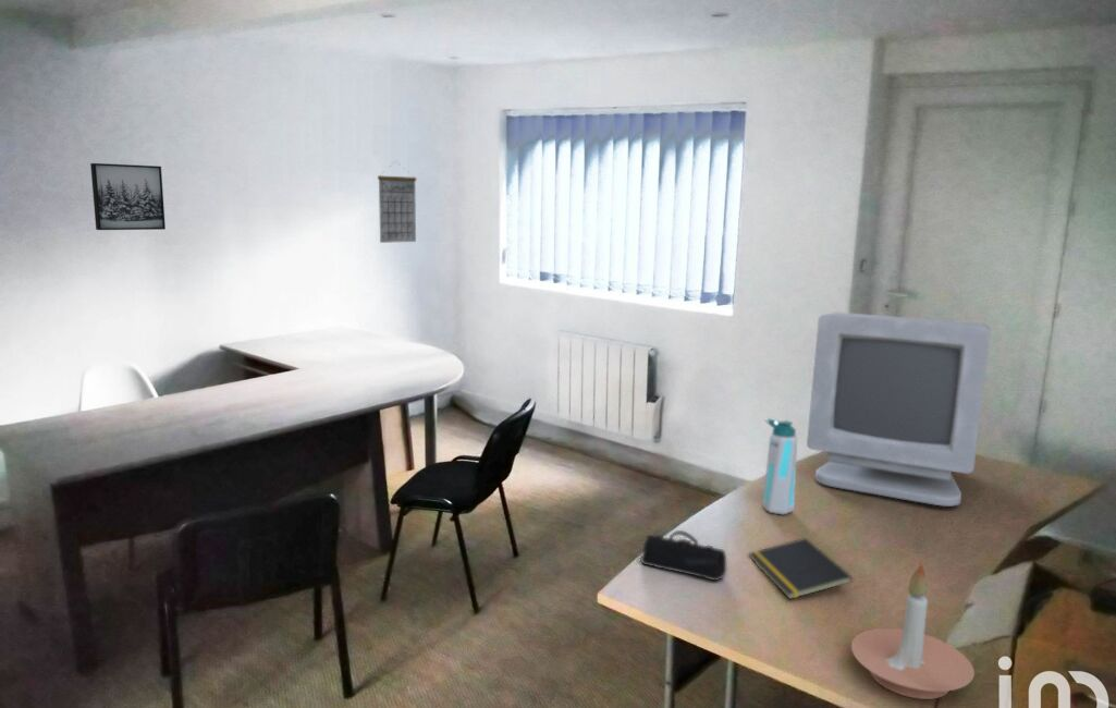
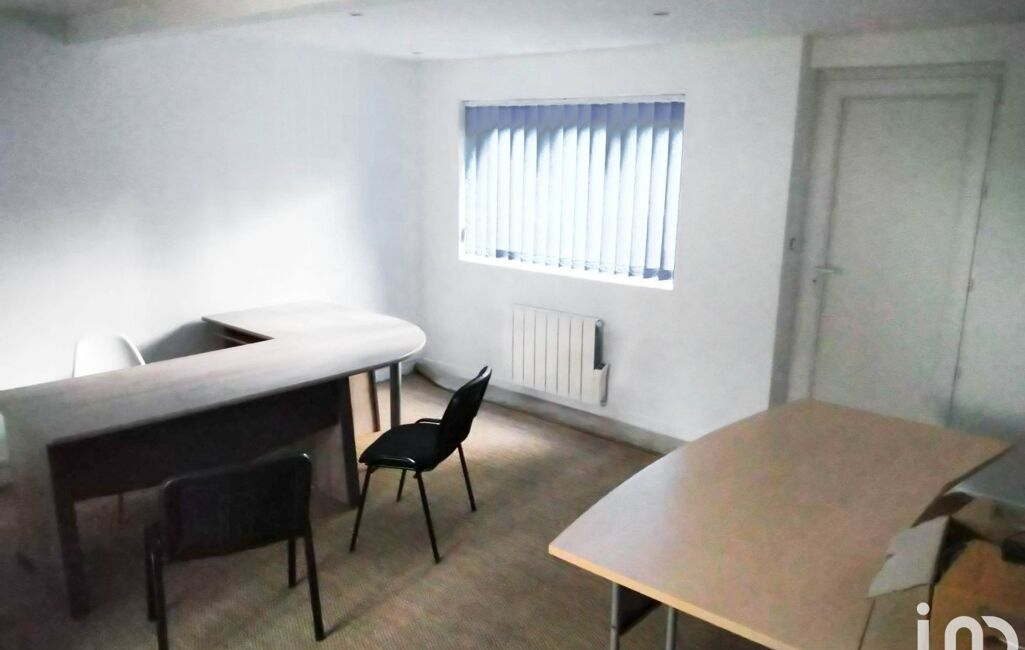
- calendar [377,160,417,244]
- notepad [748,537,854,600]
- candle holder [850,562,976,700]
- wall art [89,162,167,231]
- pencil case [639,529,727,582]
- water bottle [761,417,798,516]
- computer monitor [806,310,992,508]
